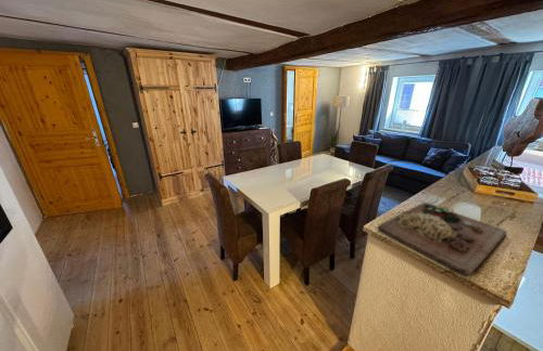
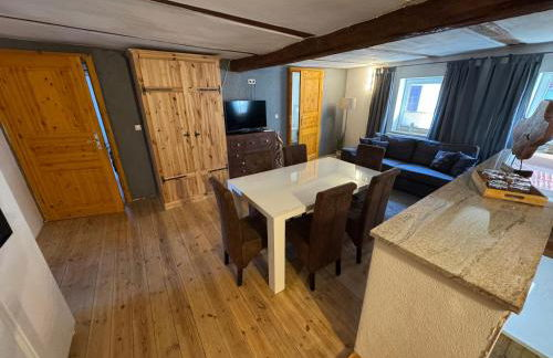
- cutting board [377,202,507,277]
